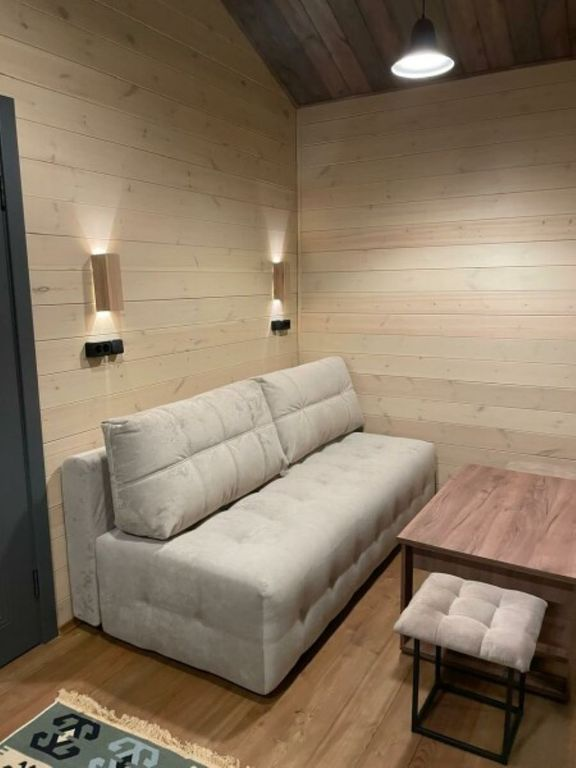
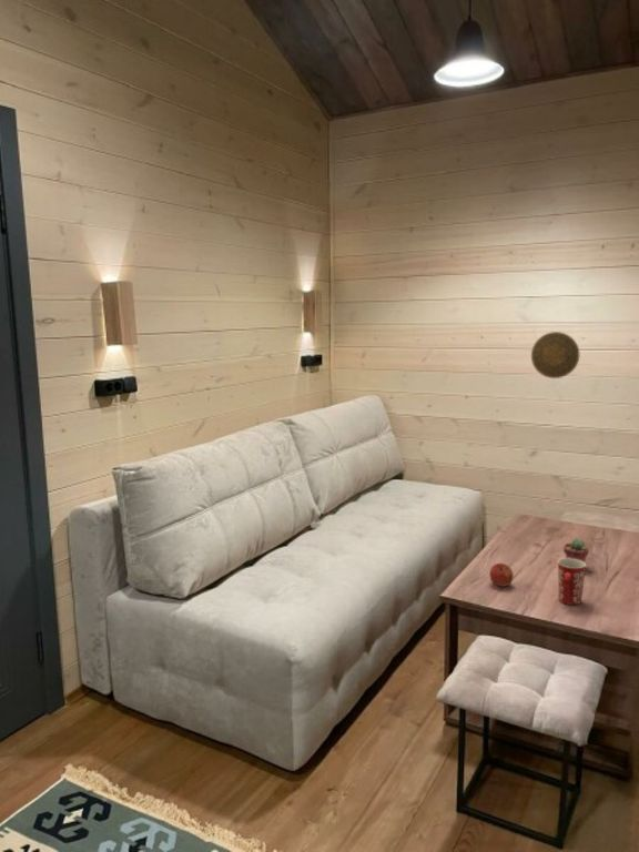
+ potted succulent [562,537,590,562]
+ decorative plate [530,331,580,379]
+ mug [556,557,587,606]
+ apple [488,562,515,588]
